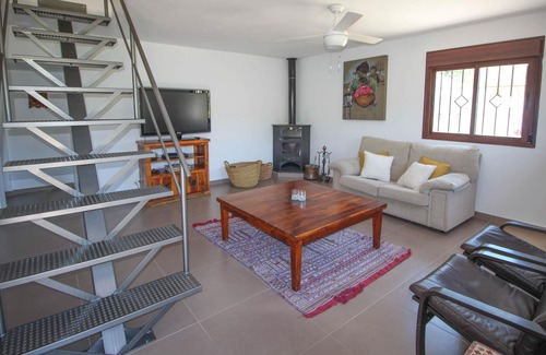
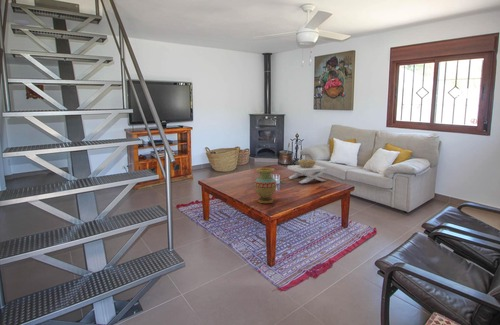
+ decorative bowl [287,158,328,184]
+ vase [254,167,277,204]
